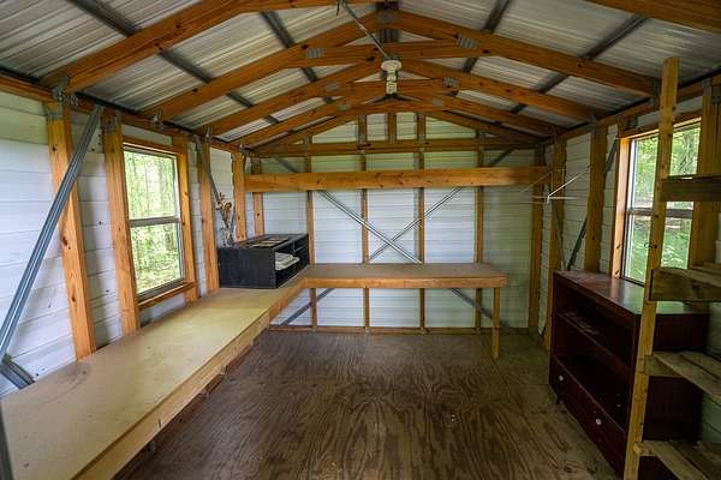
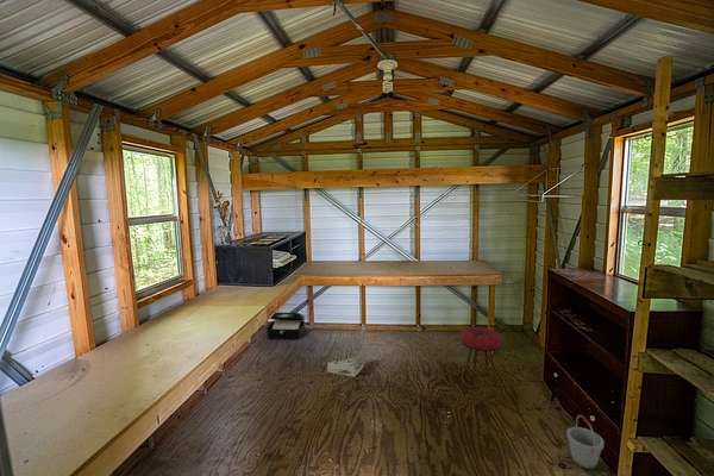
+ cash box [265,312,306,340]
+ cardboard box [326,346,367,378]
+ stool [458,326,505,388]
+ bucket [565,414,606,470]
